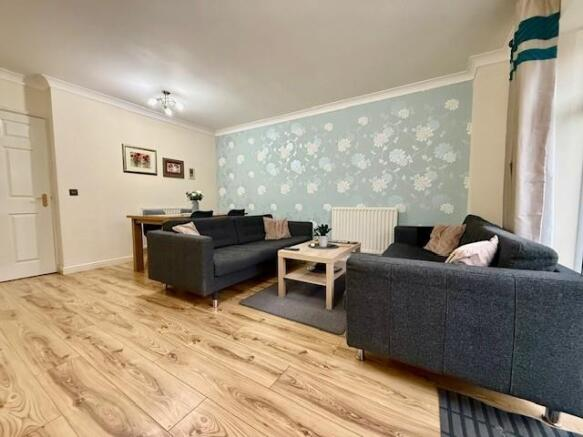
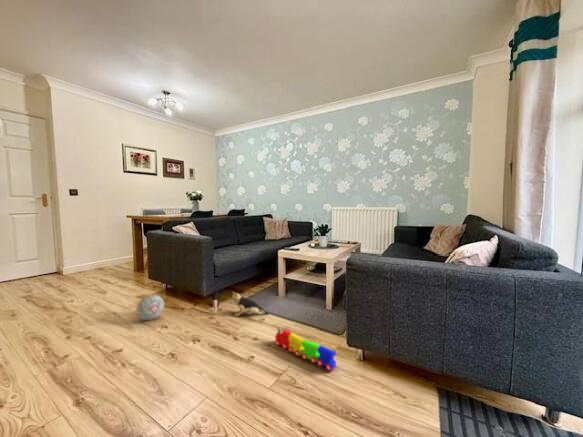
+ decorative ball [136,294,166,321]
+ plush toy [229,291,270,317]
+ toy train [274,326,337,372]
